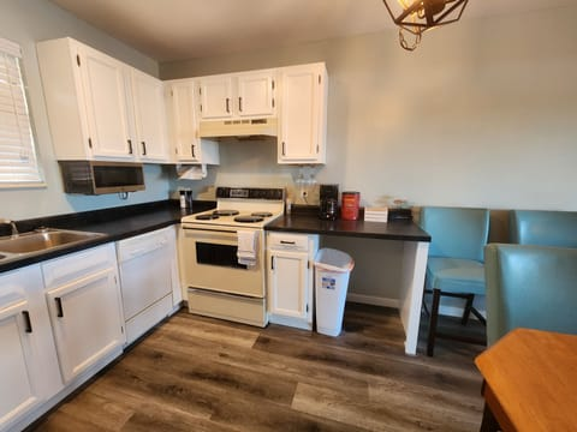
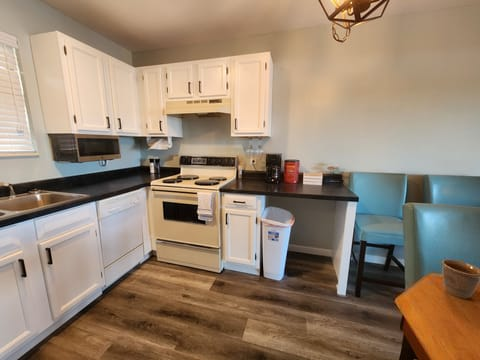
+ mug [441,259,480,300]
